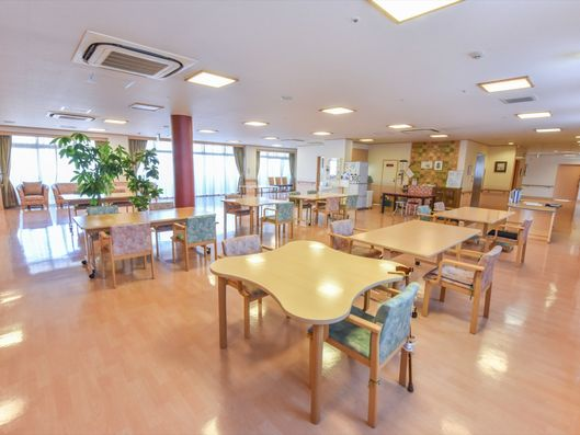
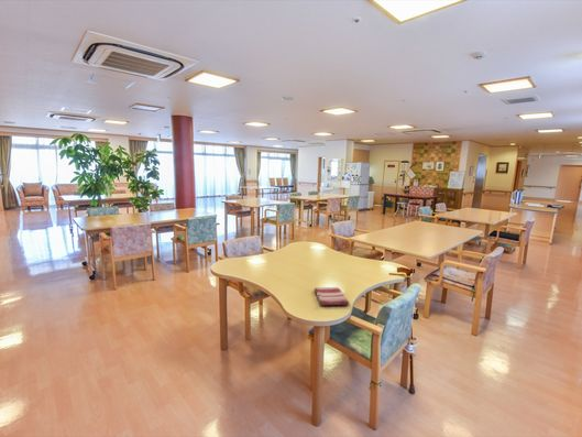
+ dish towel [314,286,351,307]
